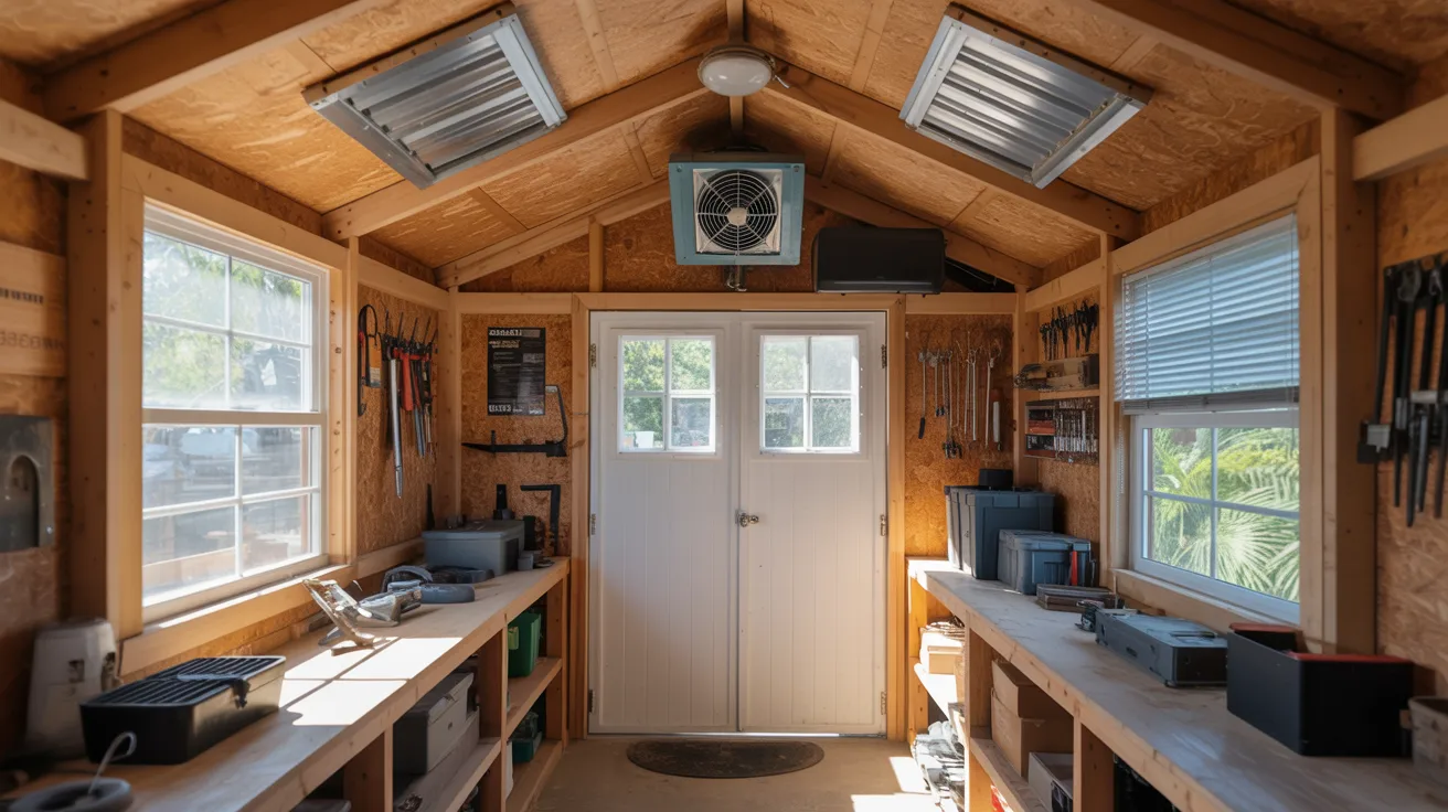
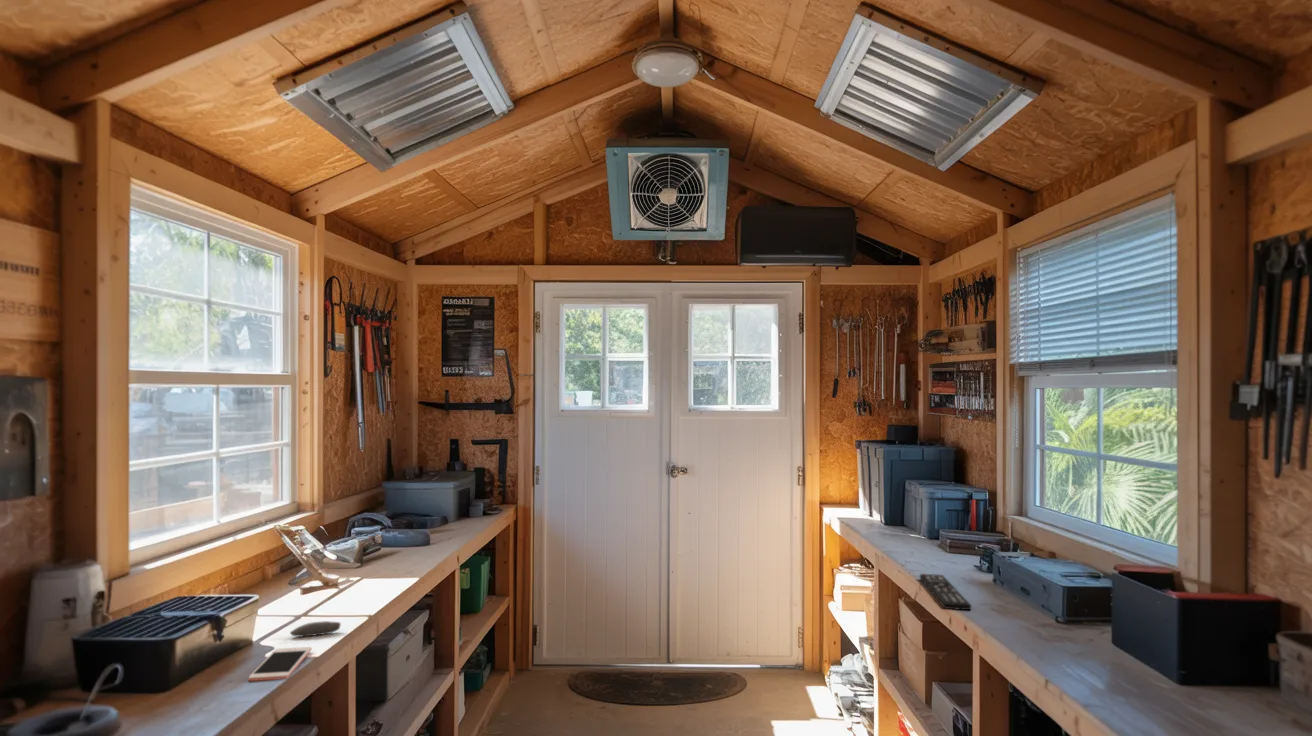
+ cell phone [247,646,313,682]
+ remote control [919,573,972,611]
+ computer mouse [289,620,342,638]
